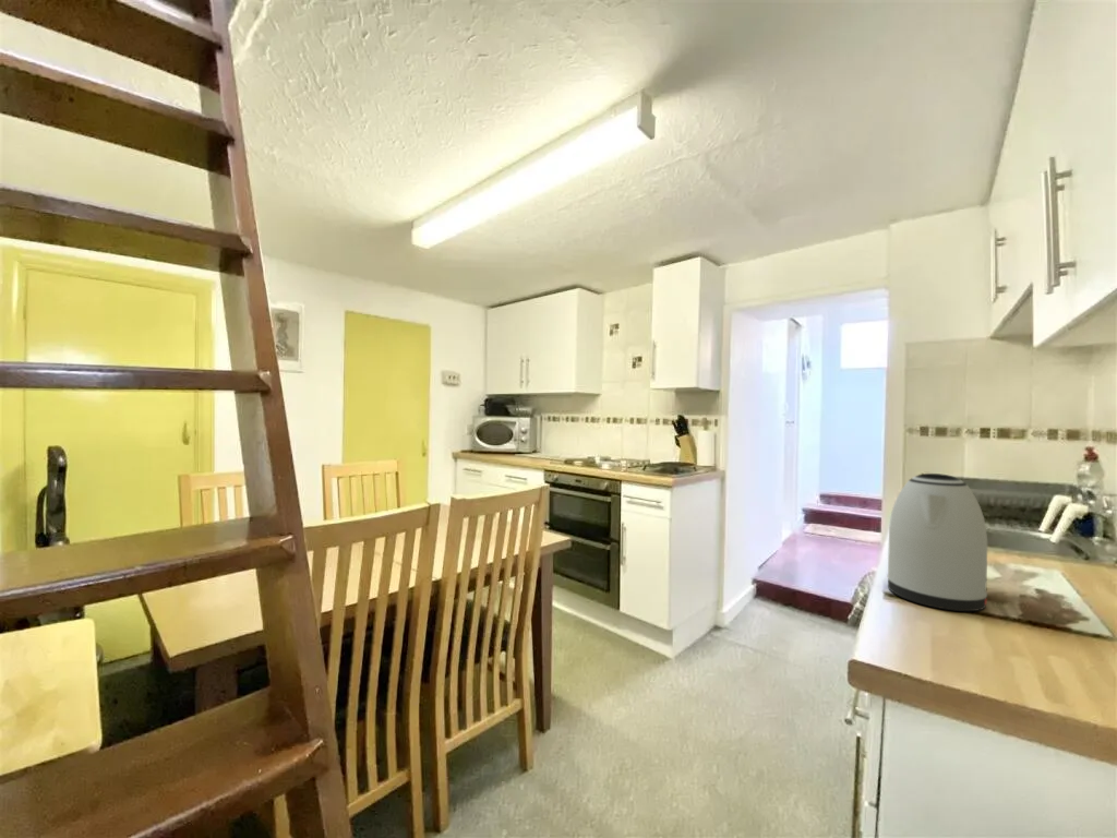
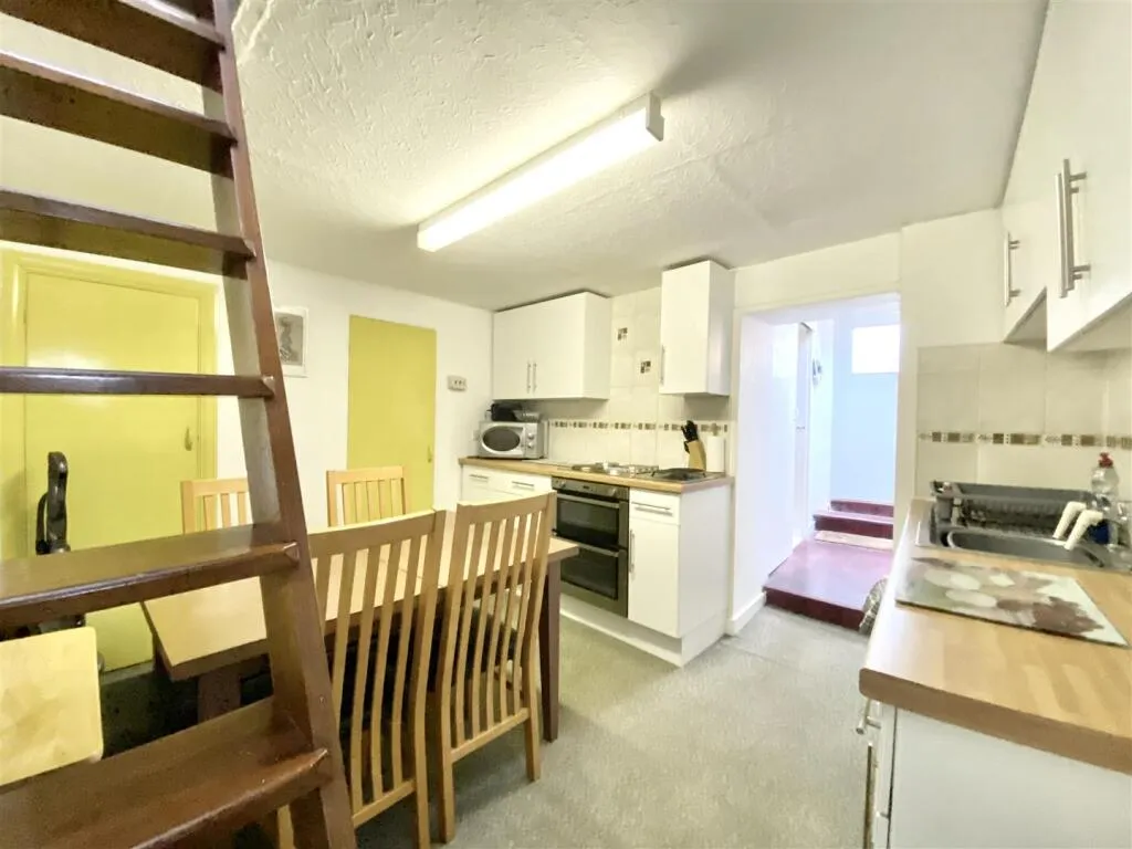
- kettle [886,472,988,612]
